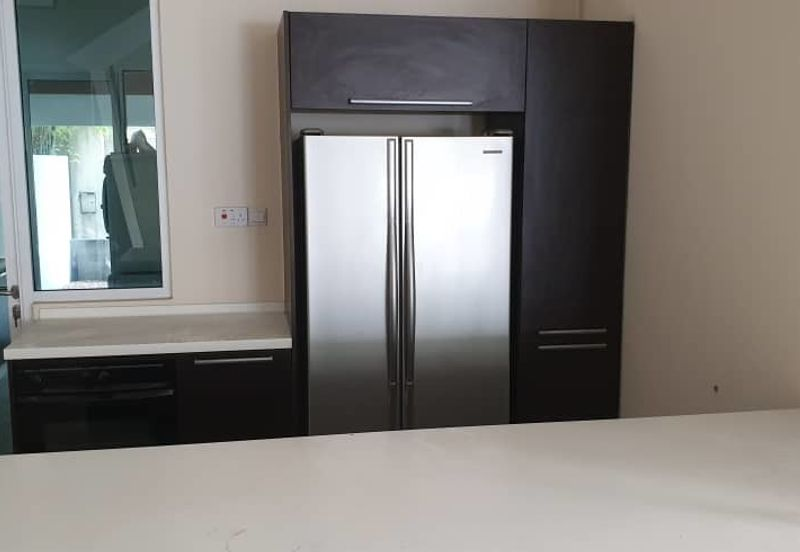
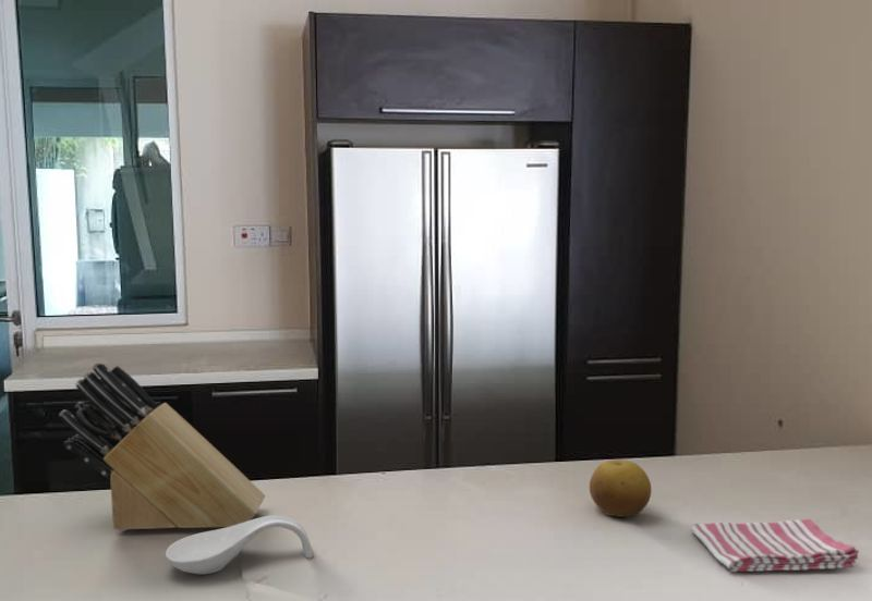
+ dish towel [690,518,860,573]
+ fruit [589,458,652,518]
+ knife block [58,361,266,532]
+ spoon rest [165,515,314,575]
